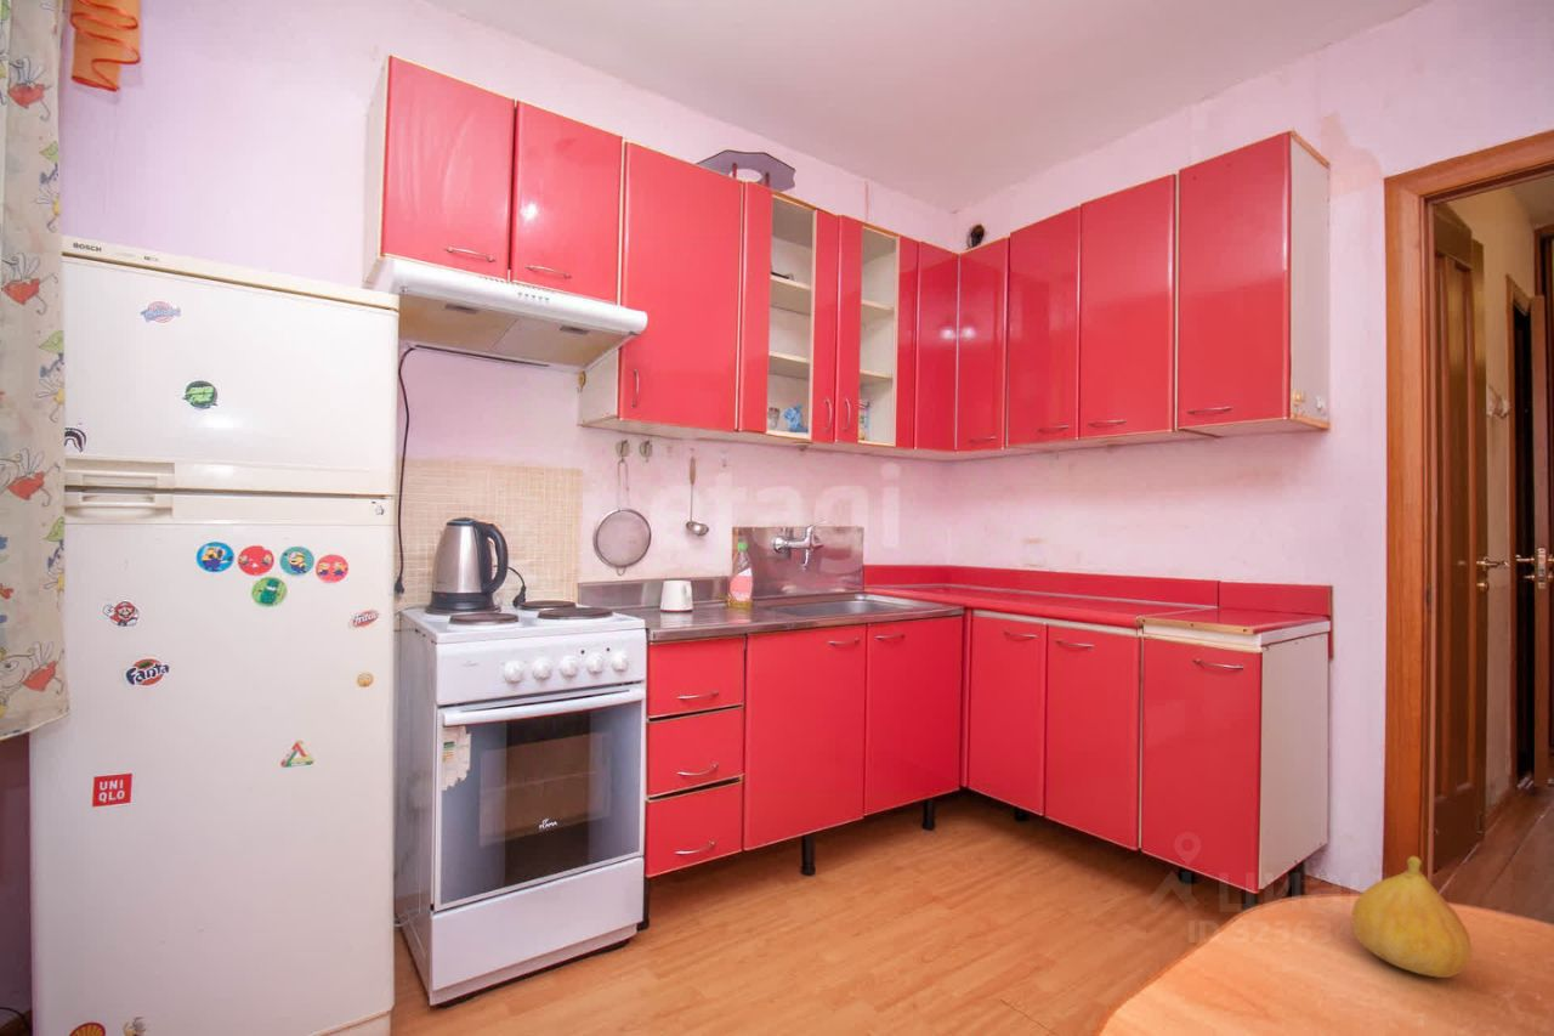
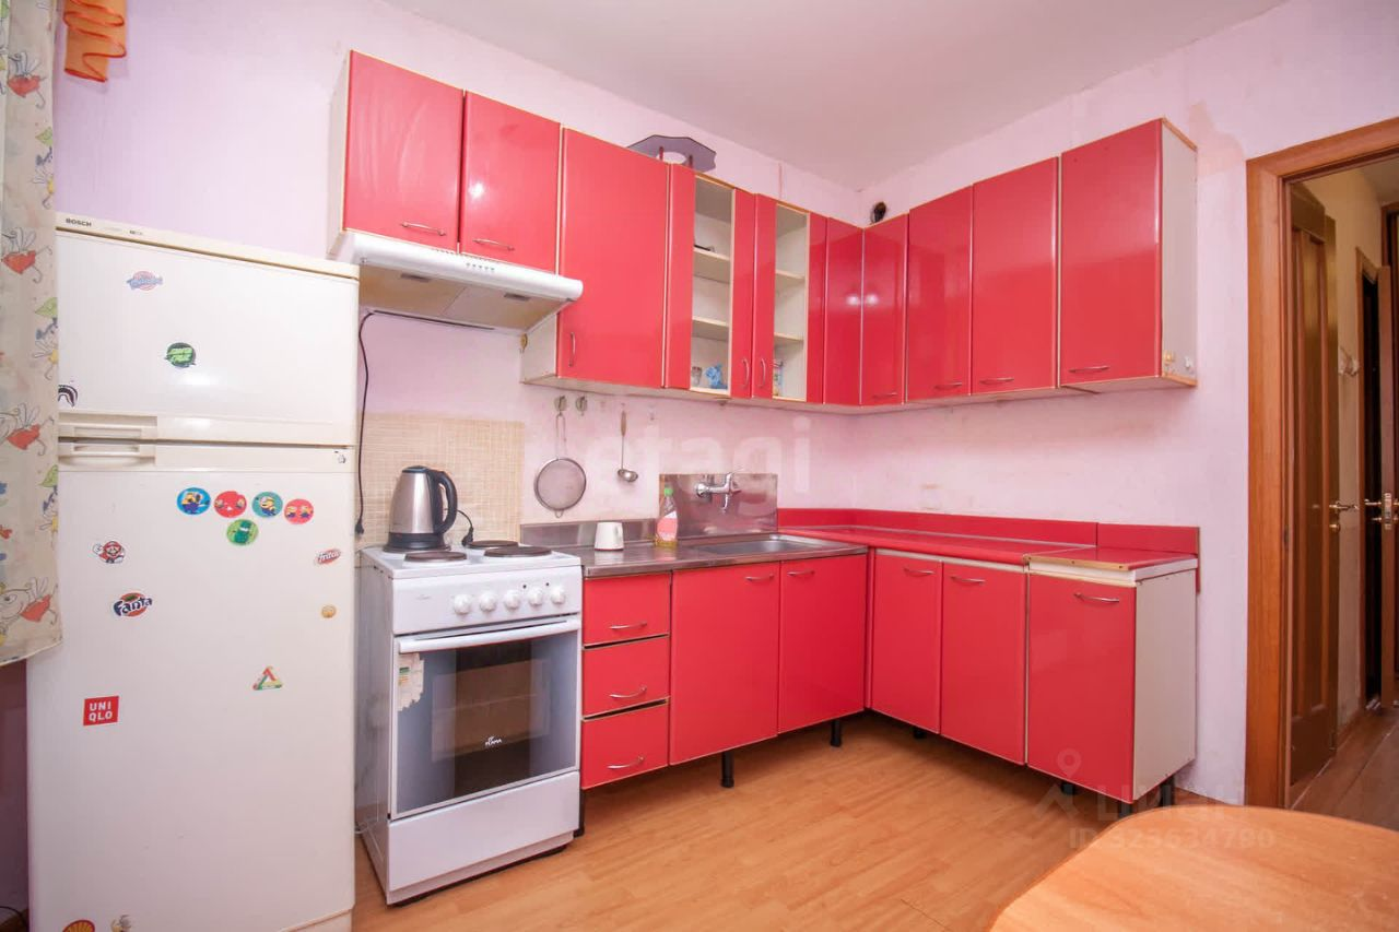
- fruit [1350,854,1473,979]
